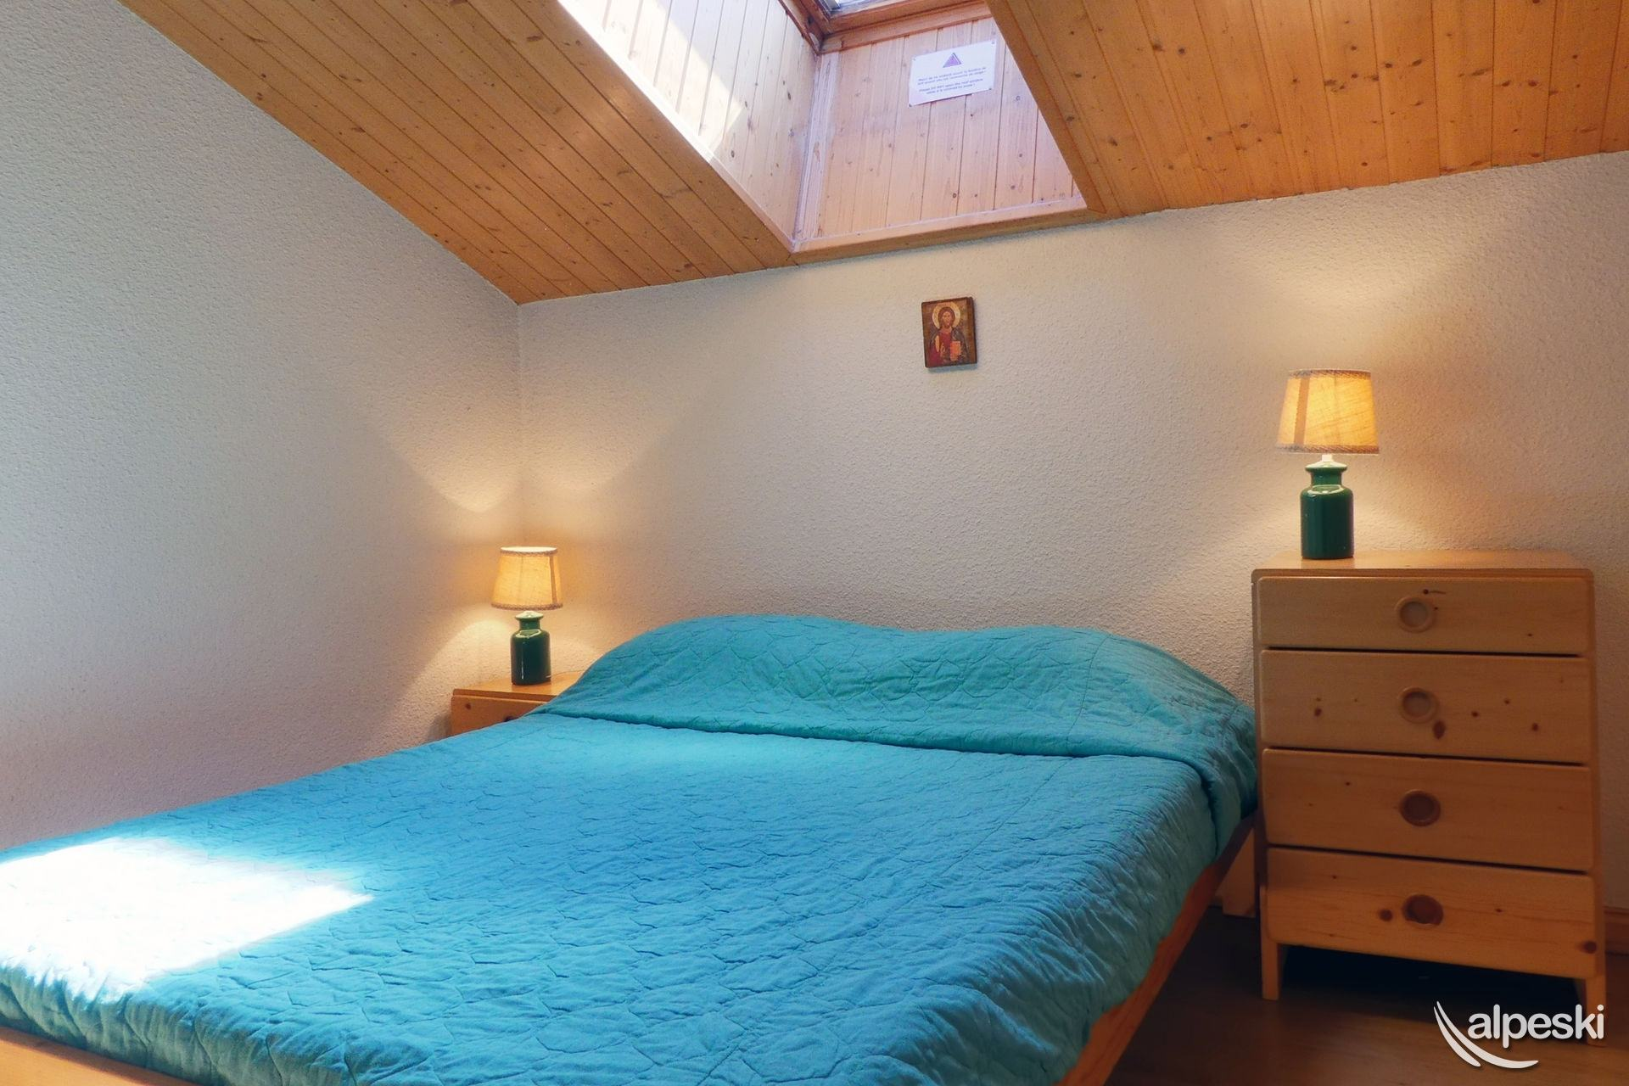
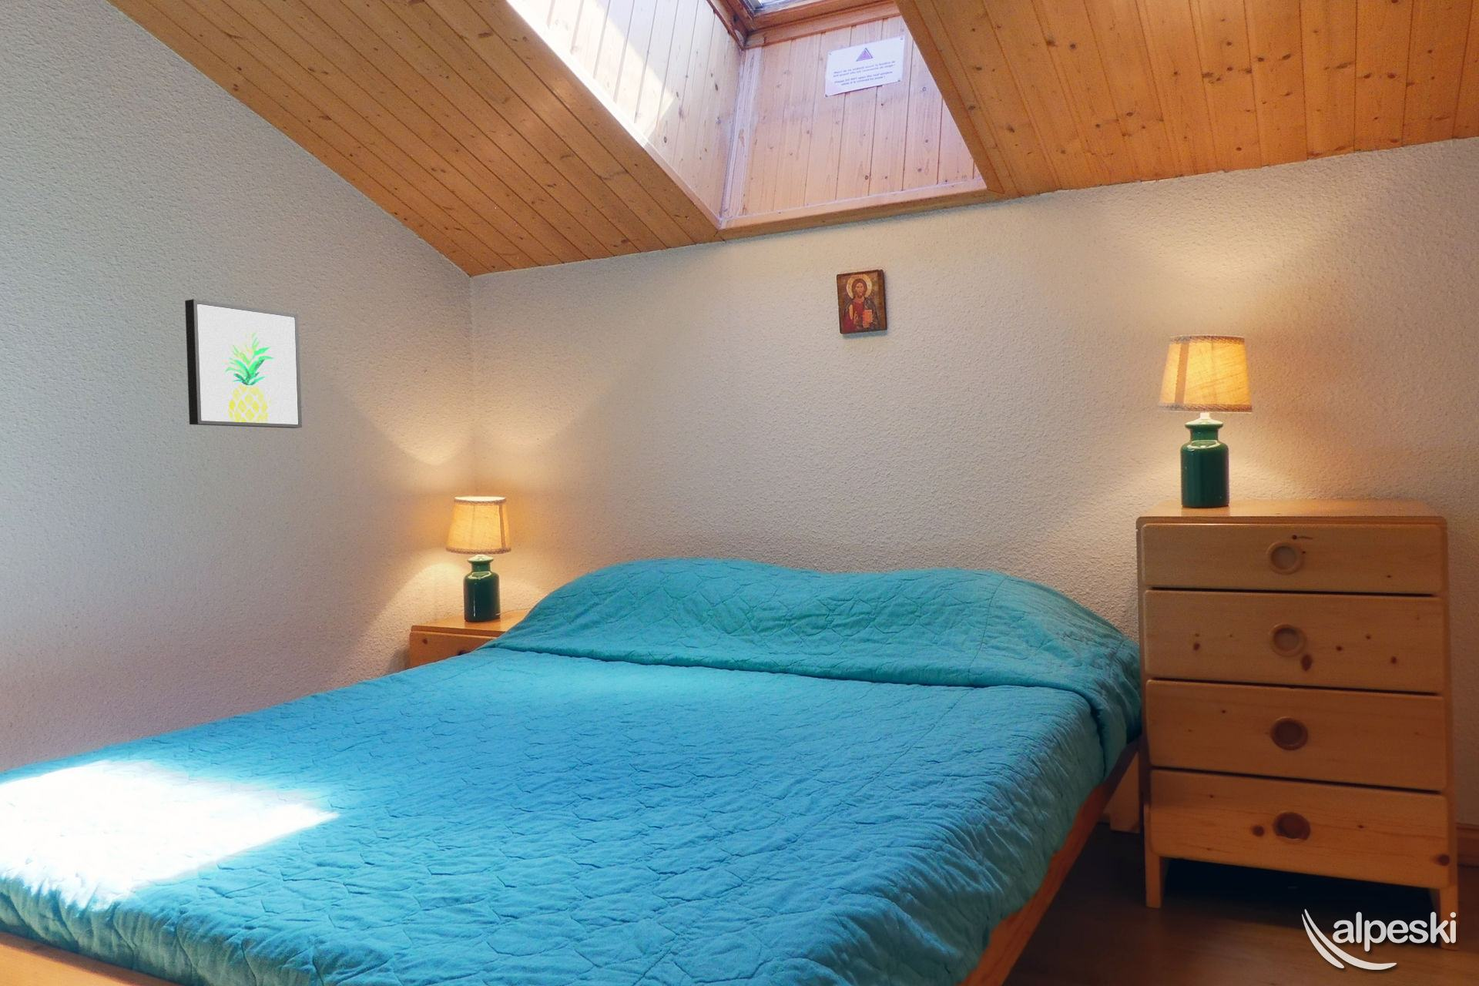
+ wall art [184,298,303,429]
